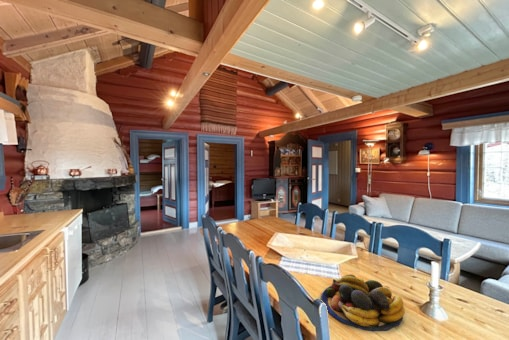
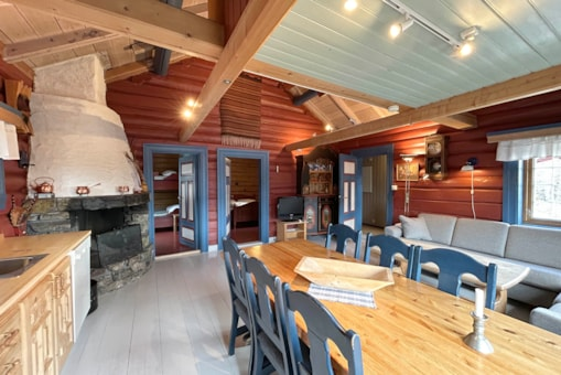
- fruit bowl [320,273,406,333]
